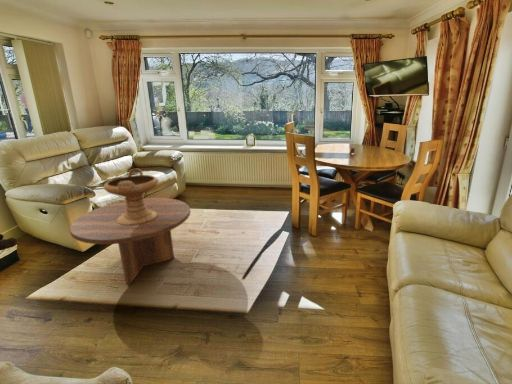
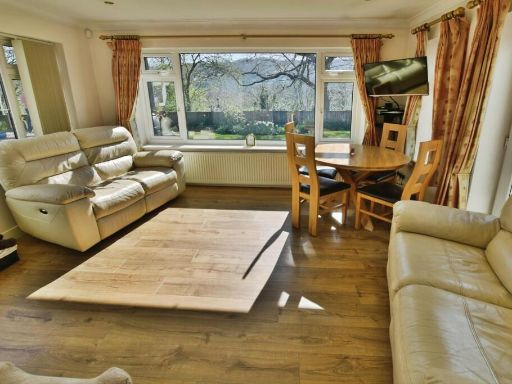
- decorative bowl [103,168,160,225]
- coffee table [69,197,191,285]
